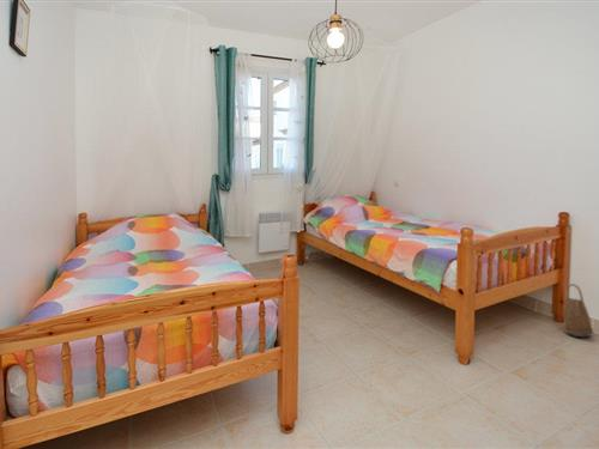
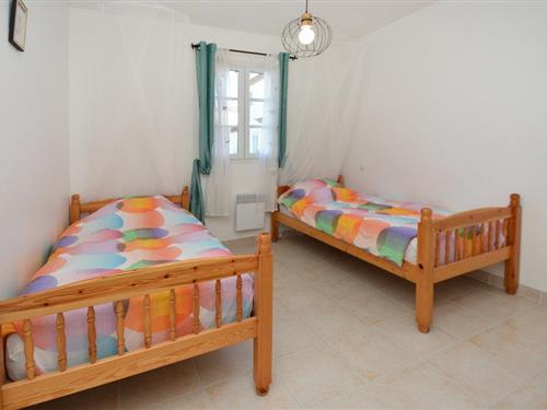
- basket [562,283,594,338]
